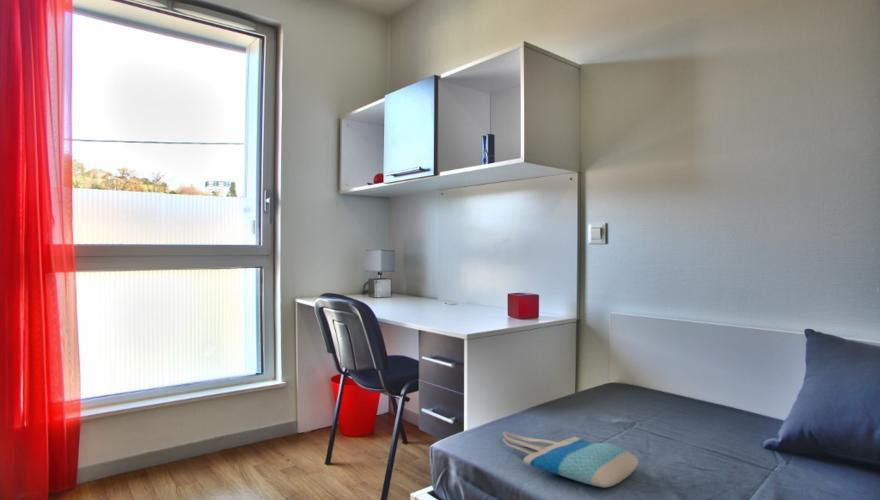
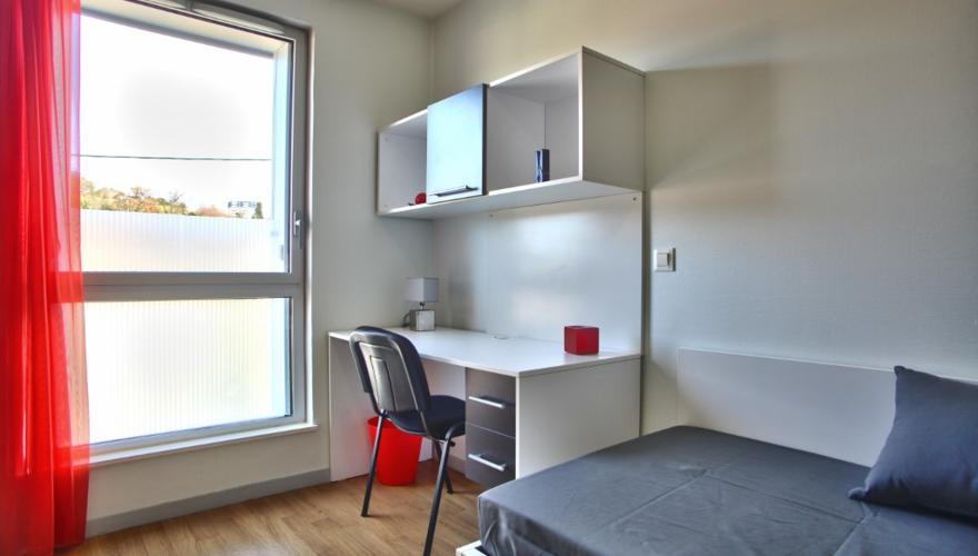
- tote bag [502,431,639,488]
